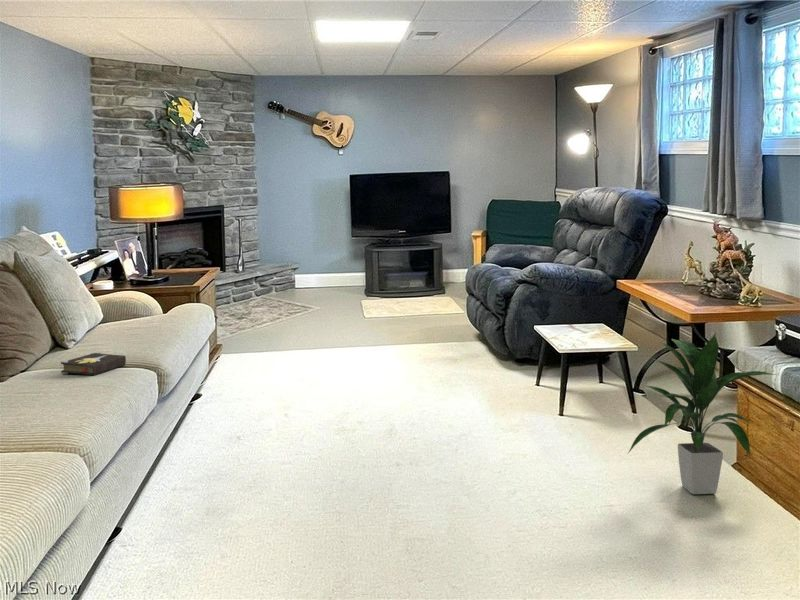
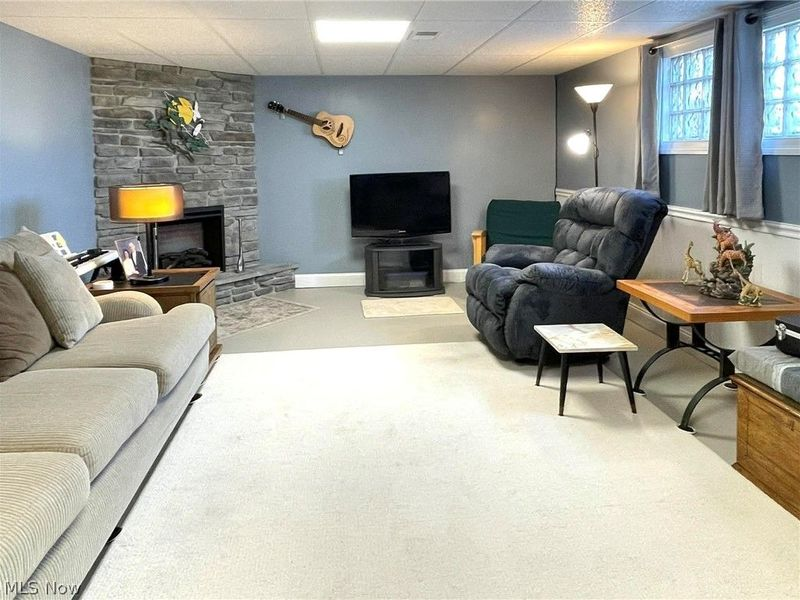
- hardback book [60,351,127,376]
- indoor plant [627,332,779,495]
